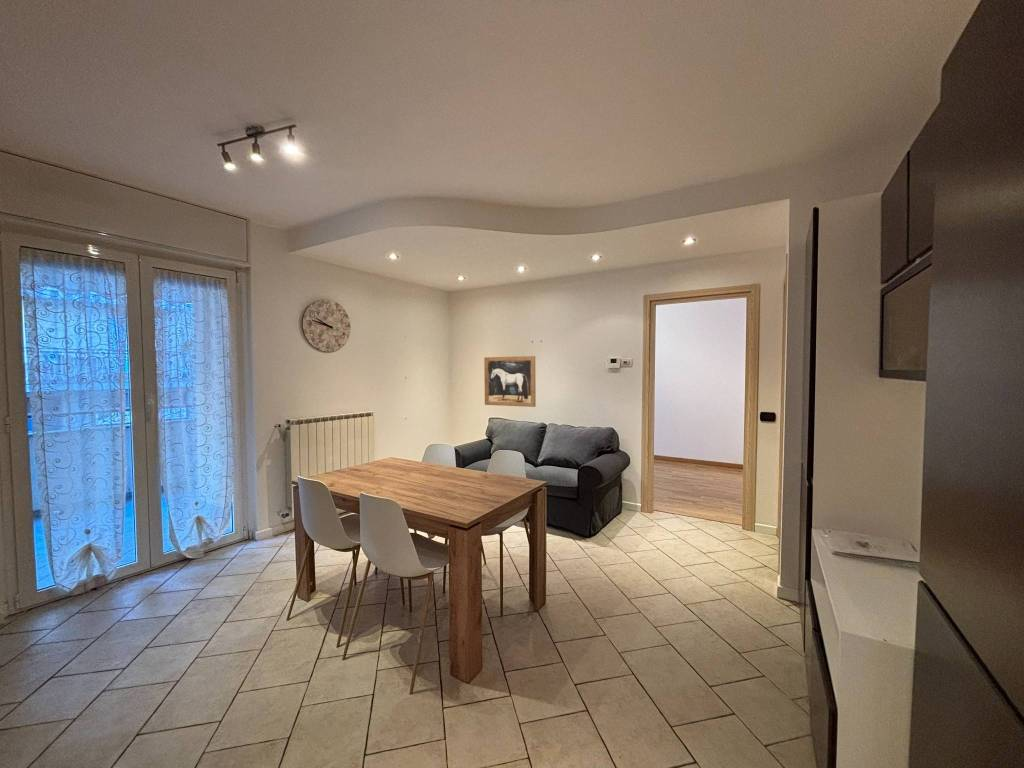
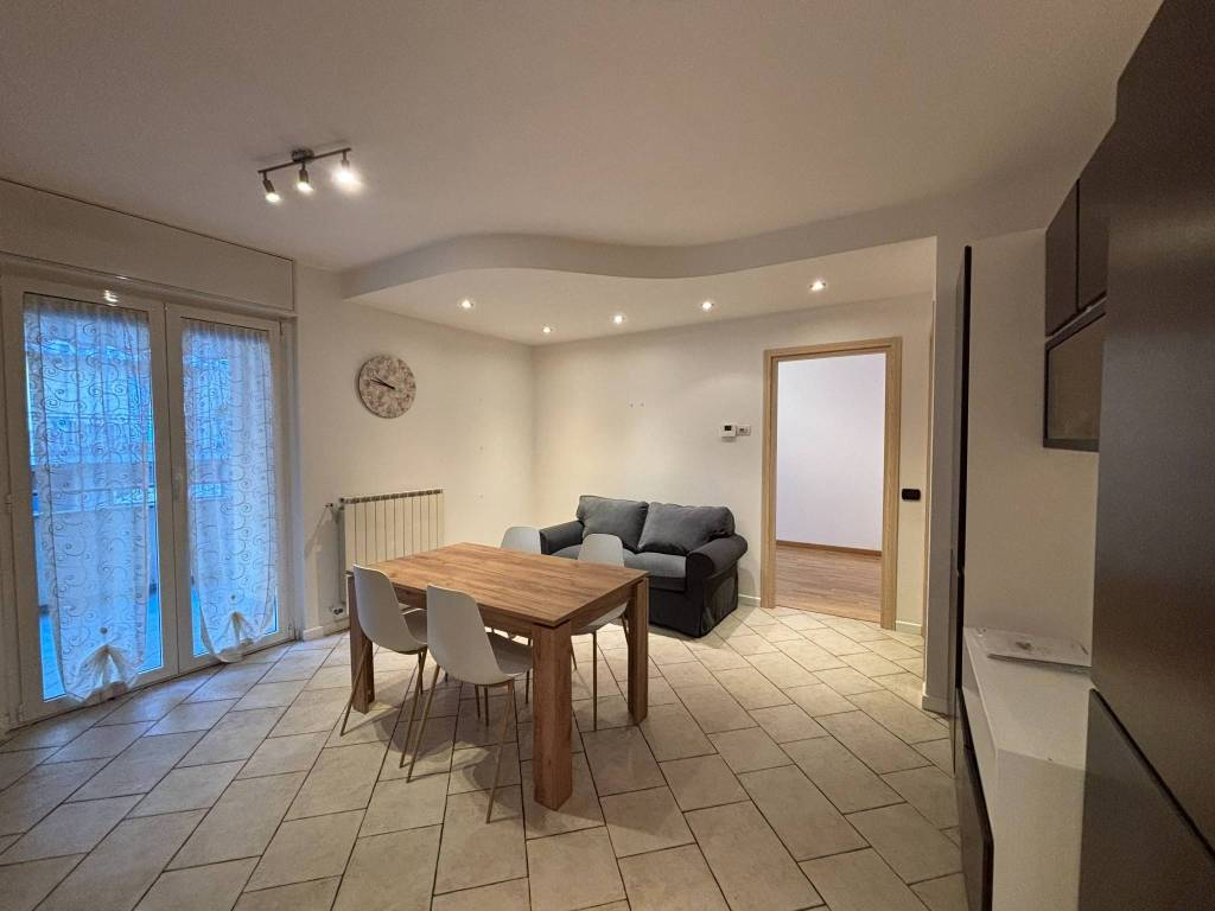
- wall art [483,355,537,408]
